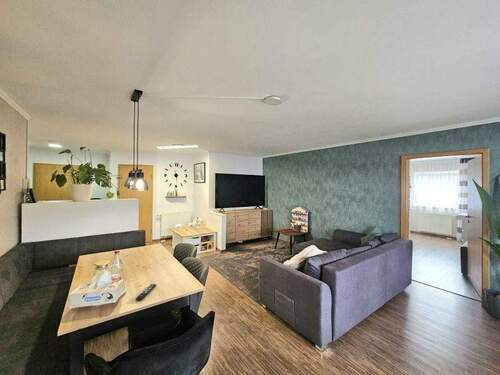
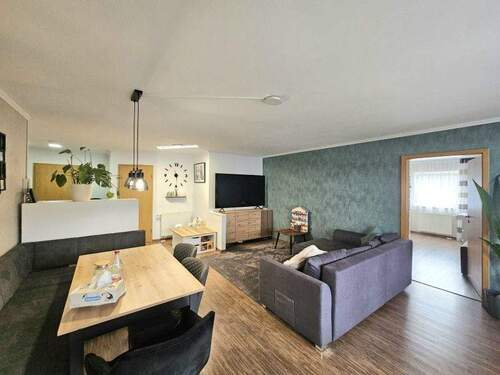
- remote control [134,283,157,302]
